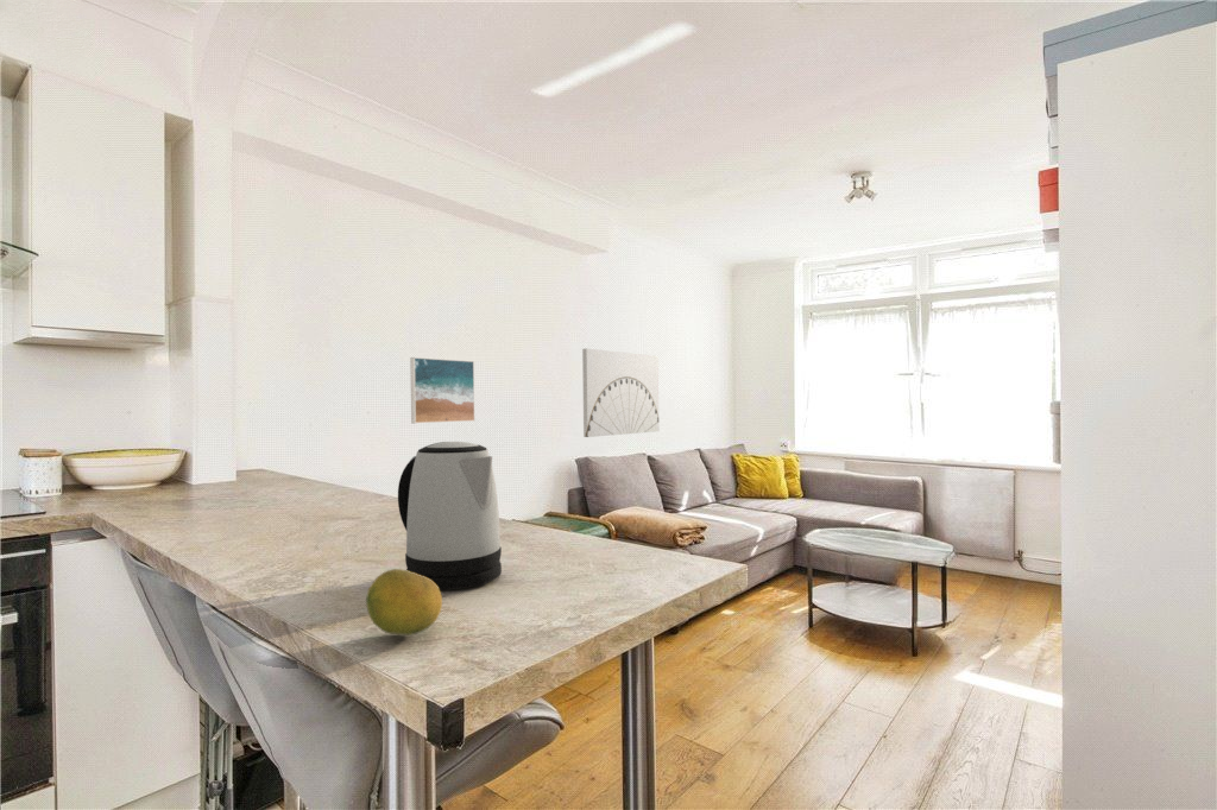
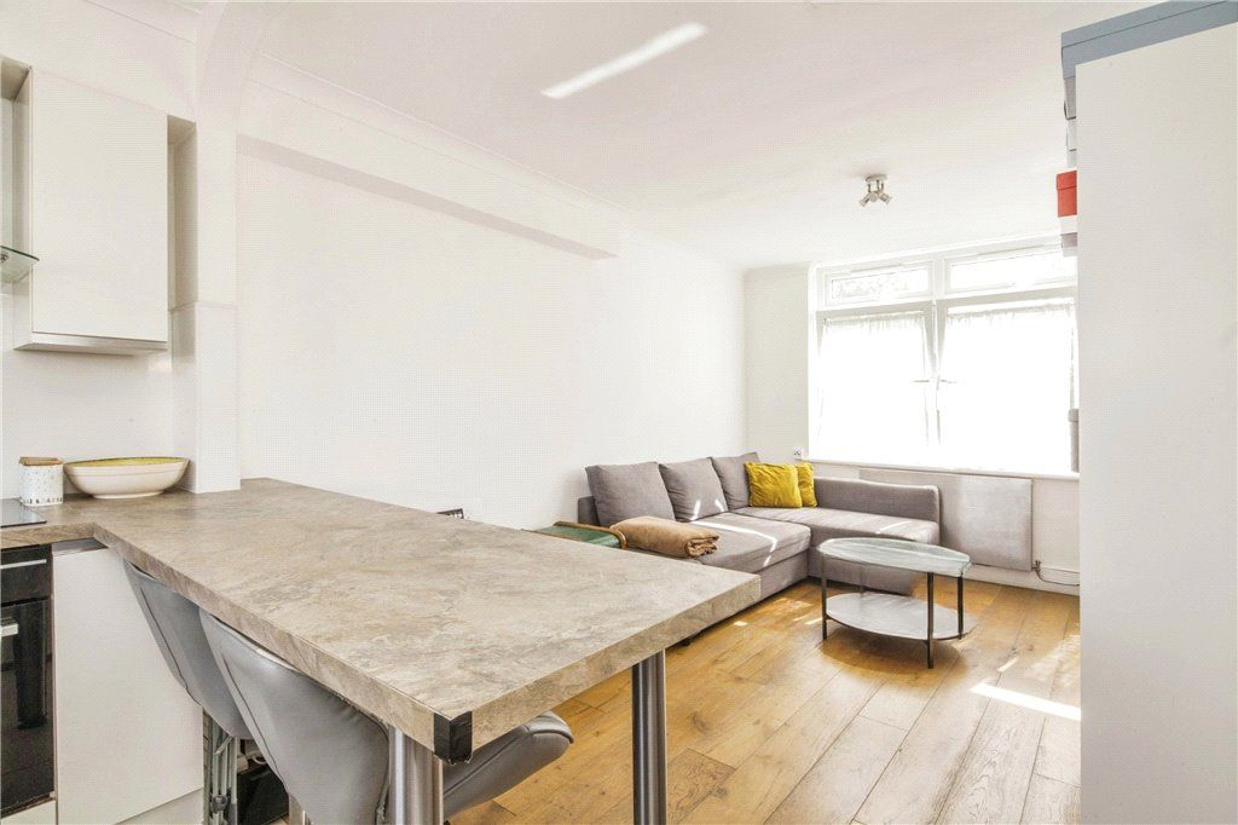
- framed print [409,356,475,424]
- kettle [397,441,503,590]
- fruit [365,568,443,637]
- wall art [581,347,660,438]
